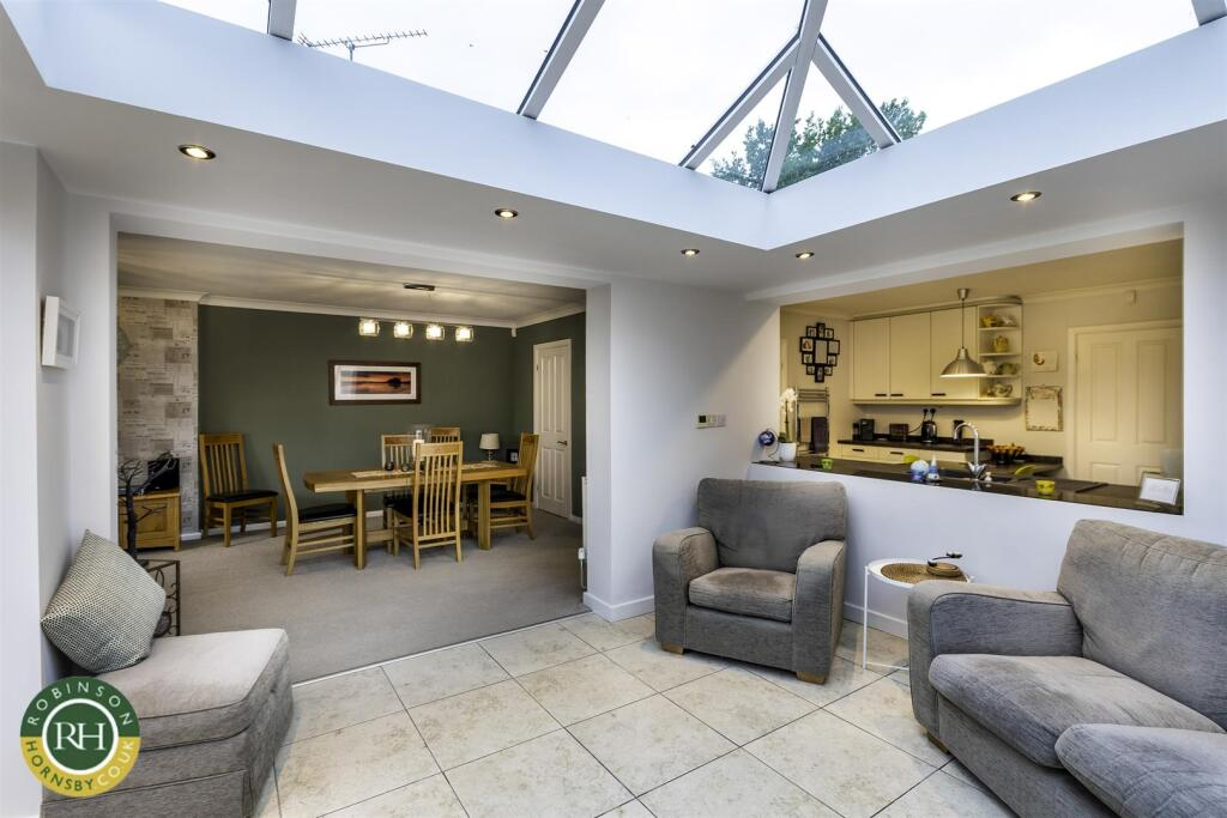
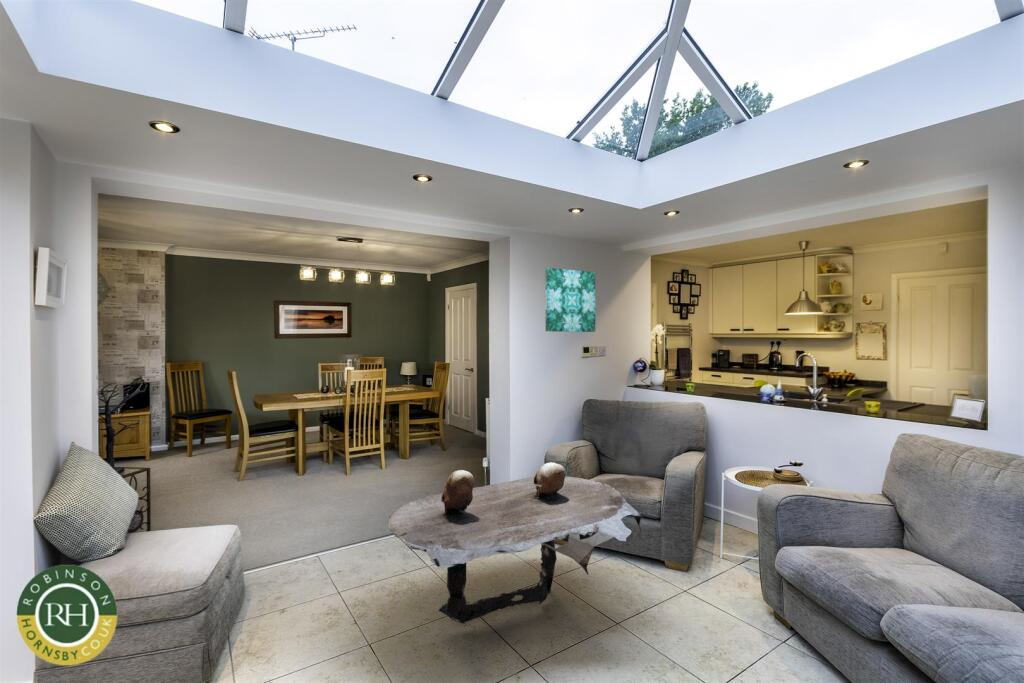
+ wall art [544,267,596,333]
+ coffee table [386,461,644,625]
